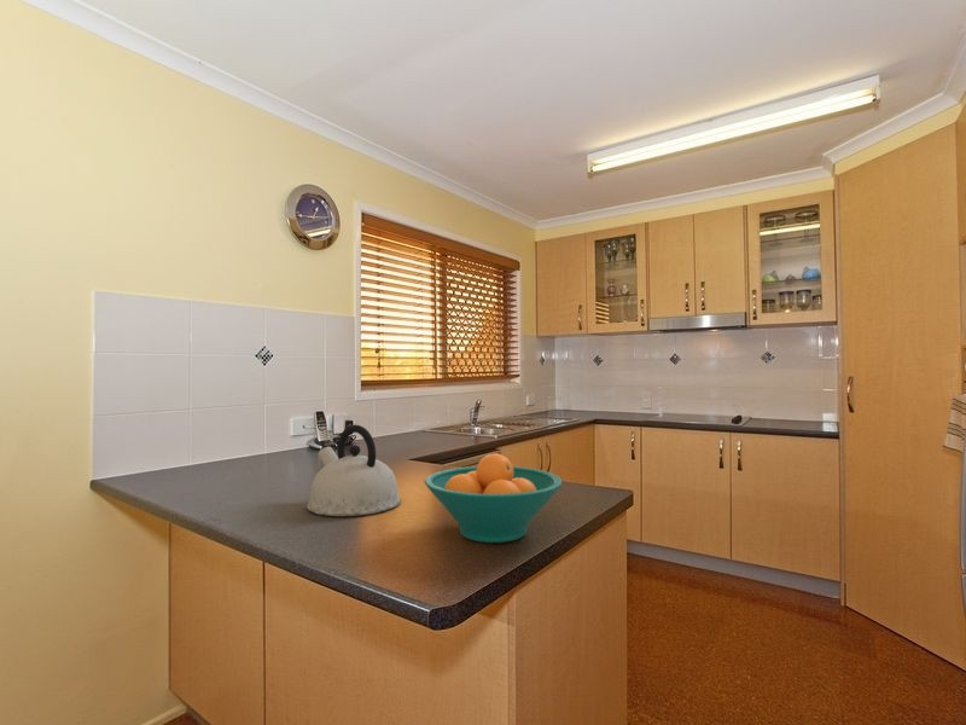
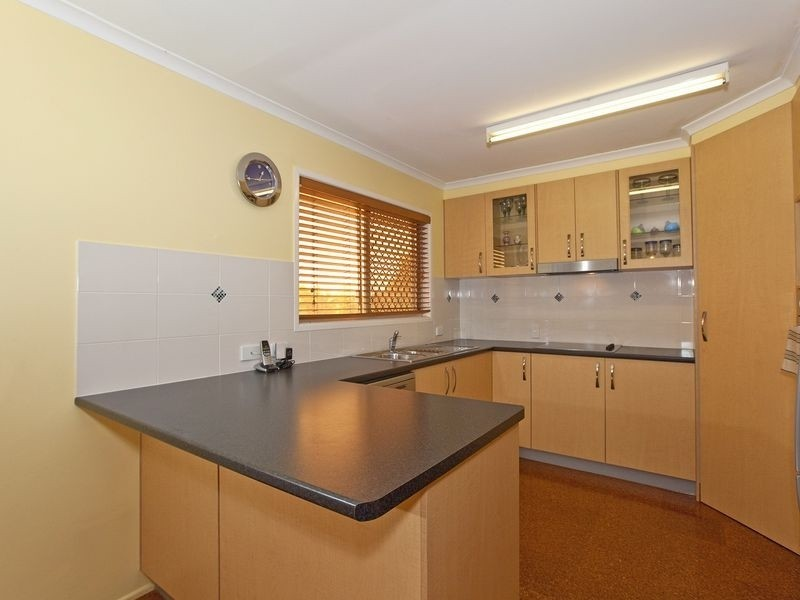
- kettle [305,424,402,517]
- fruit bowl [423,452,563,544]
